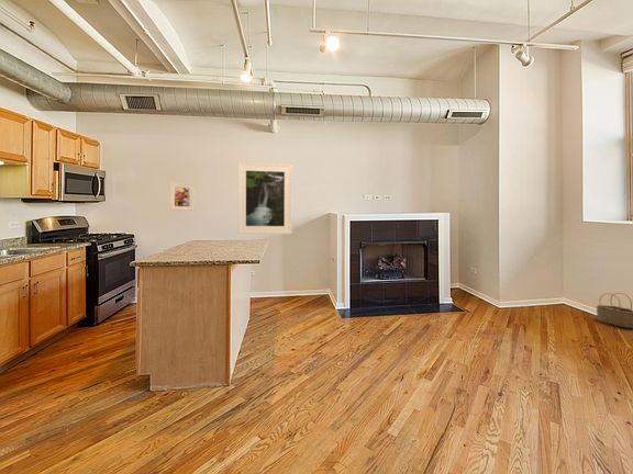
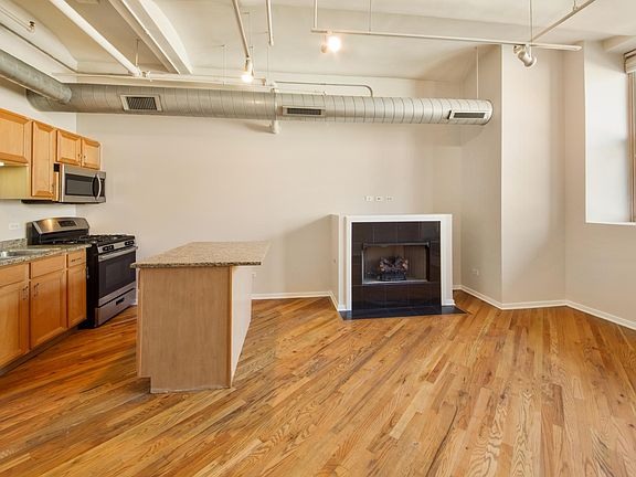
- wicker basket [596,292,633,329]
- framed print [236,161,293,235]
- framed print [169,181,196,212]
